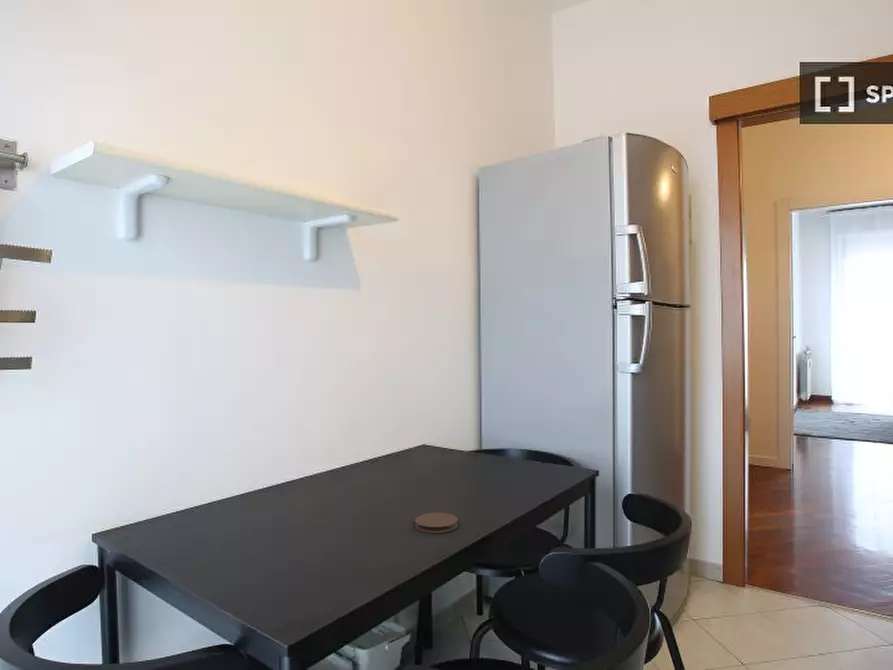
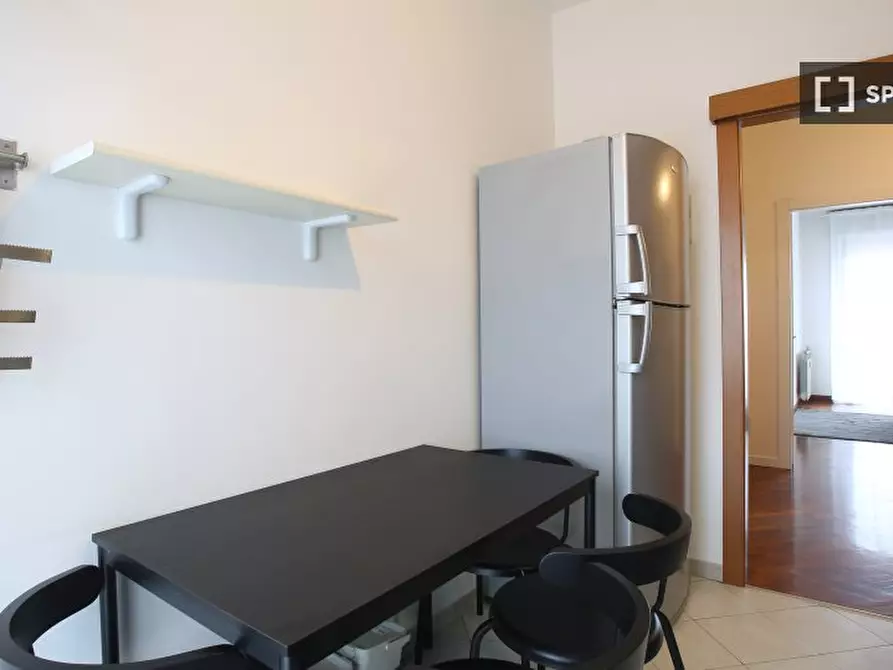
- coaster [414,512,459,534]
